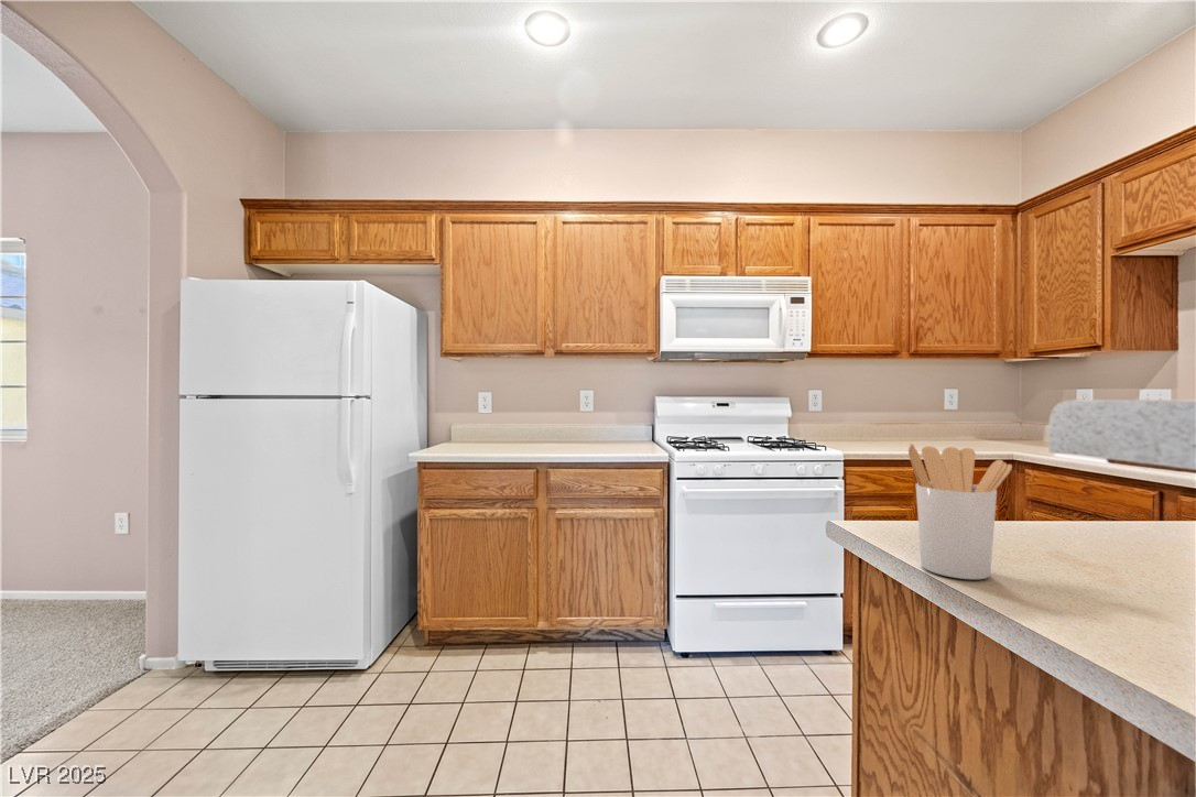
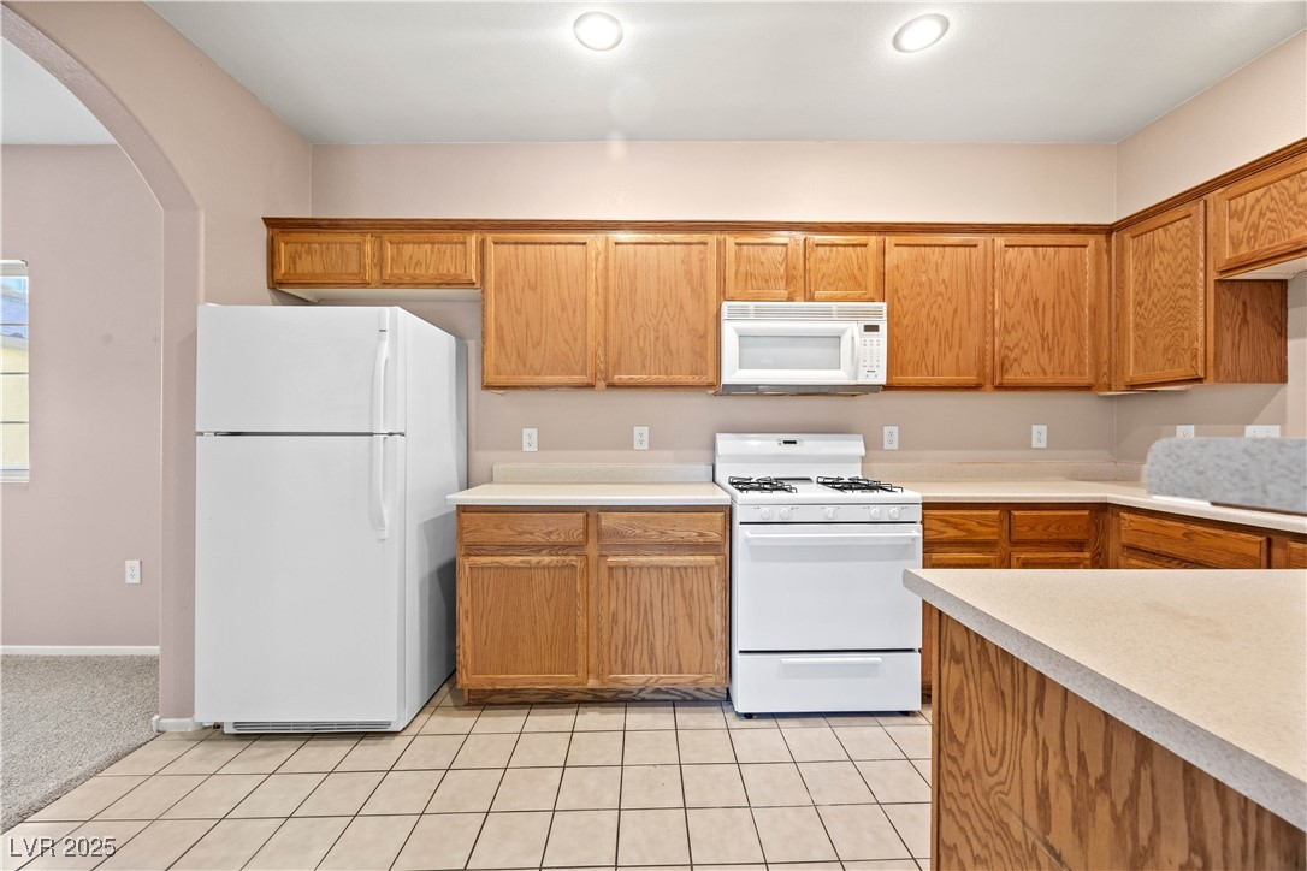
- utensil holder [907,443,1013,580]
